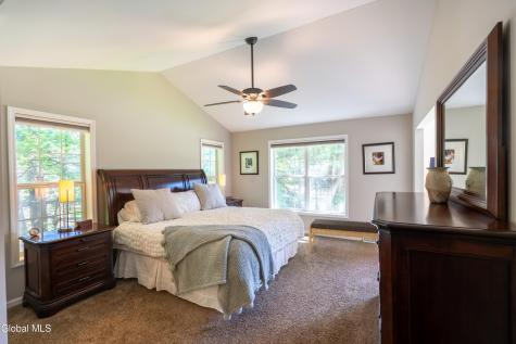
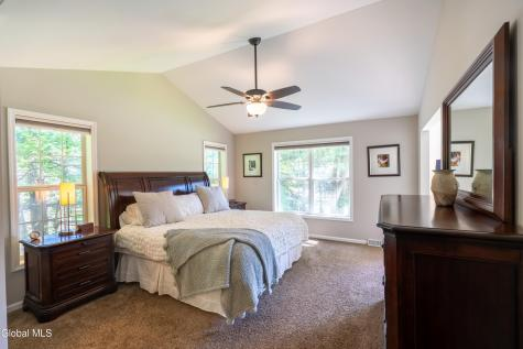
- bench [307,218,378,253]
